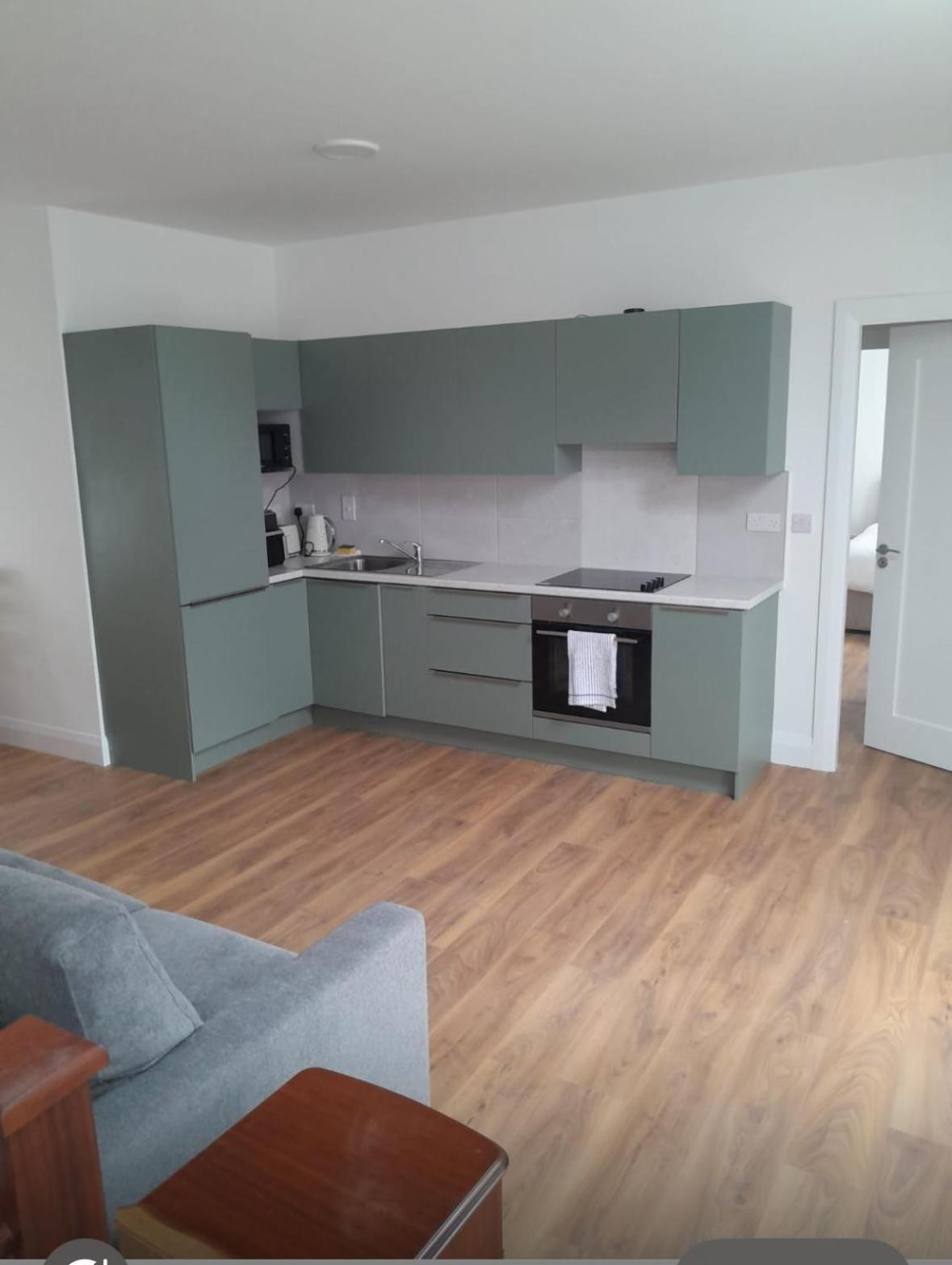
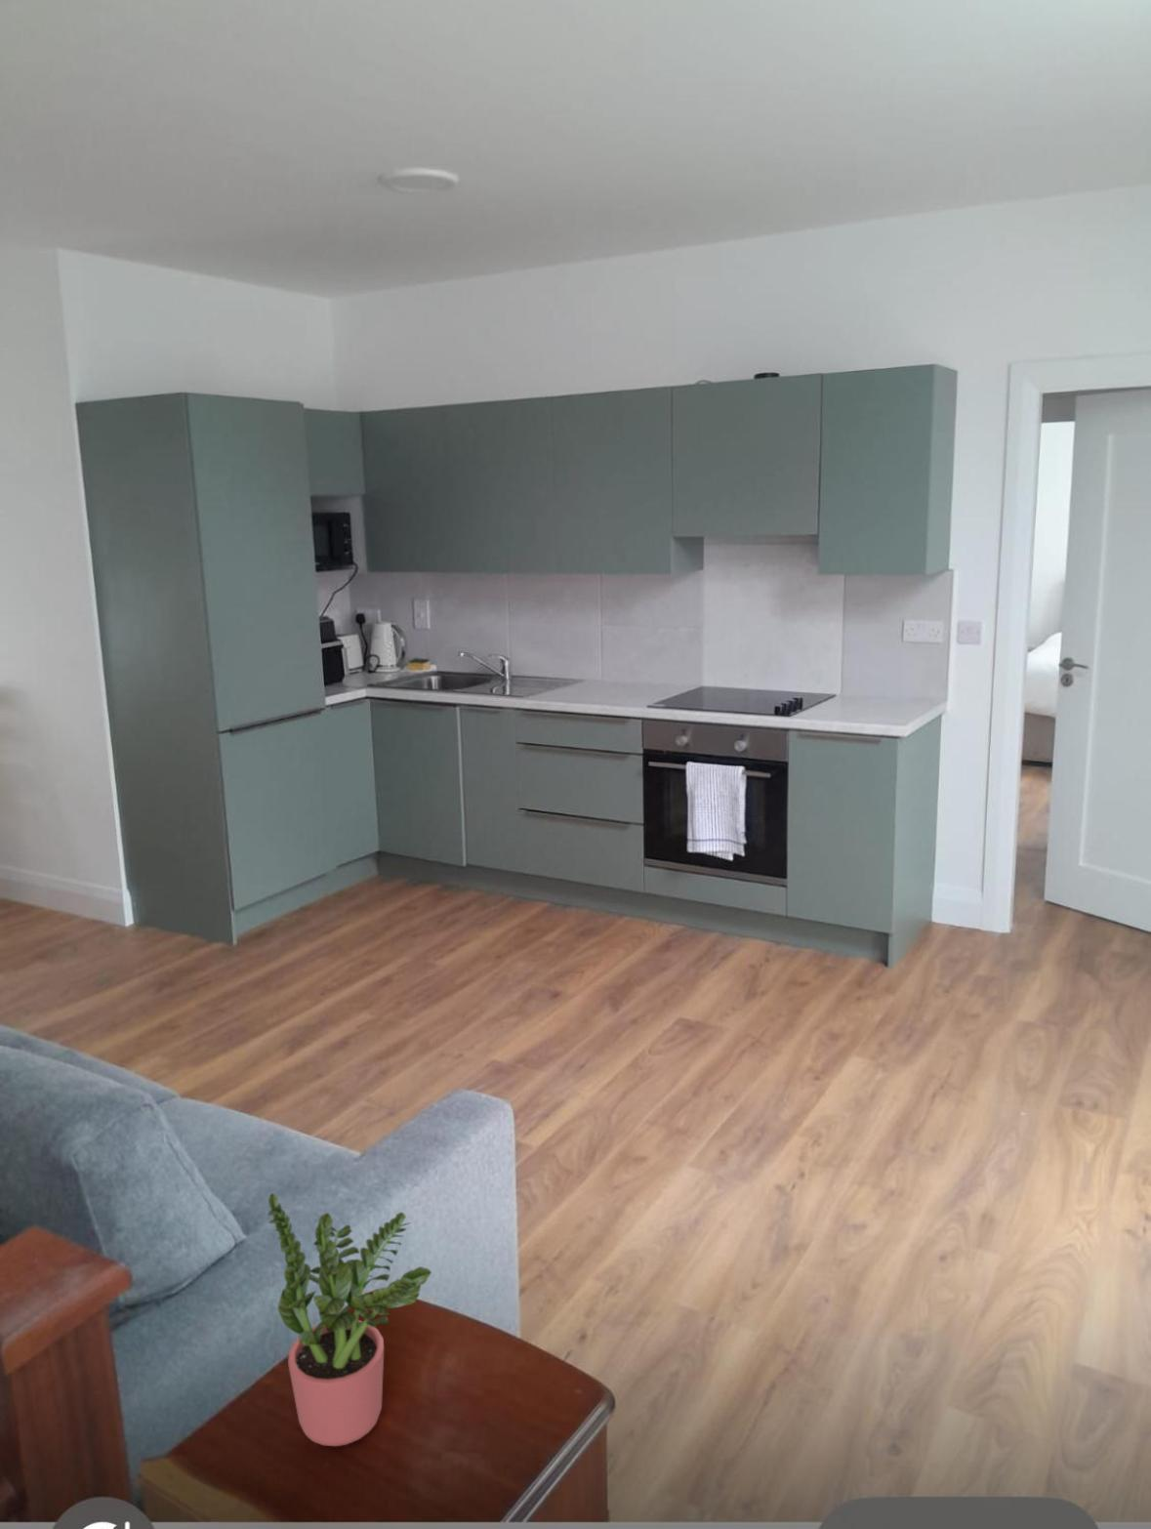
+ potted plant [266,1192,433,1447]
